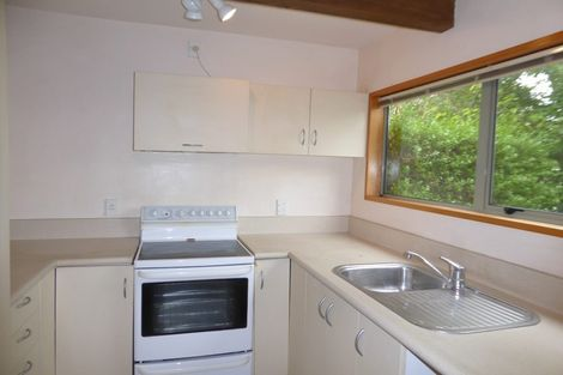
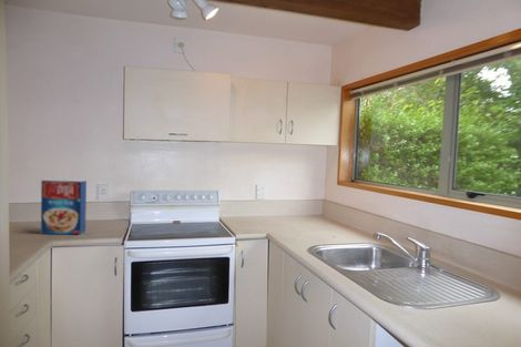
+ cereal box [40,178,88,236]
